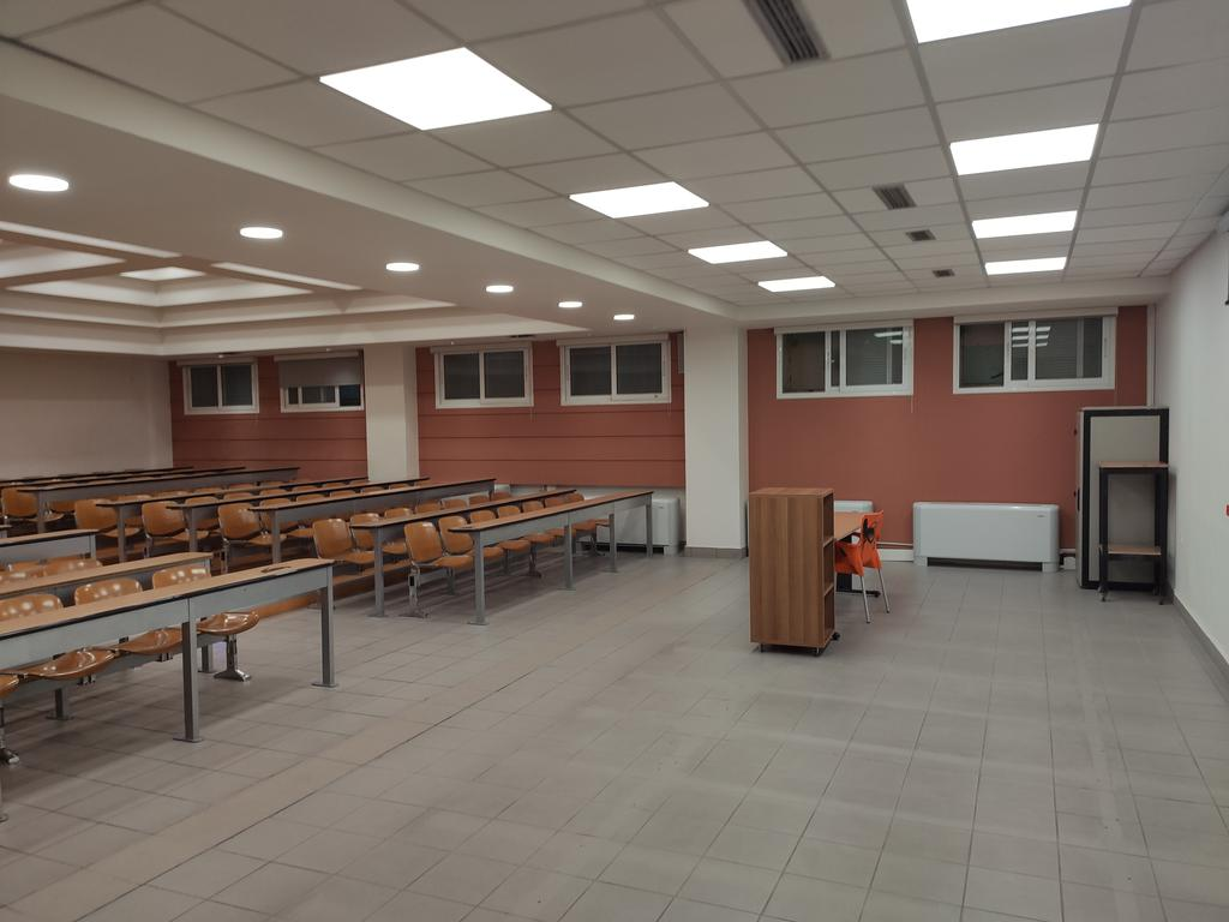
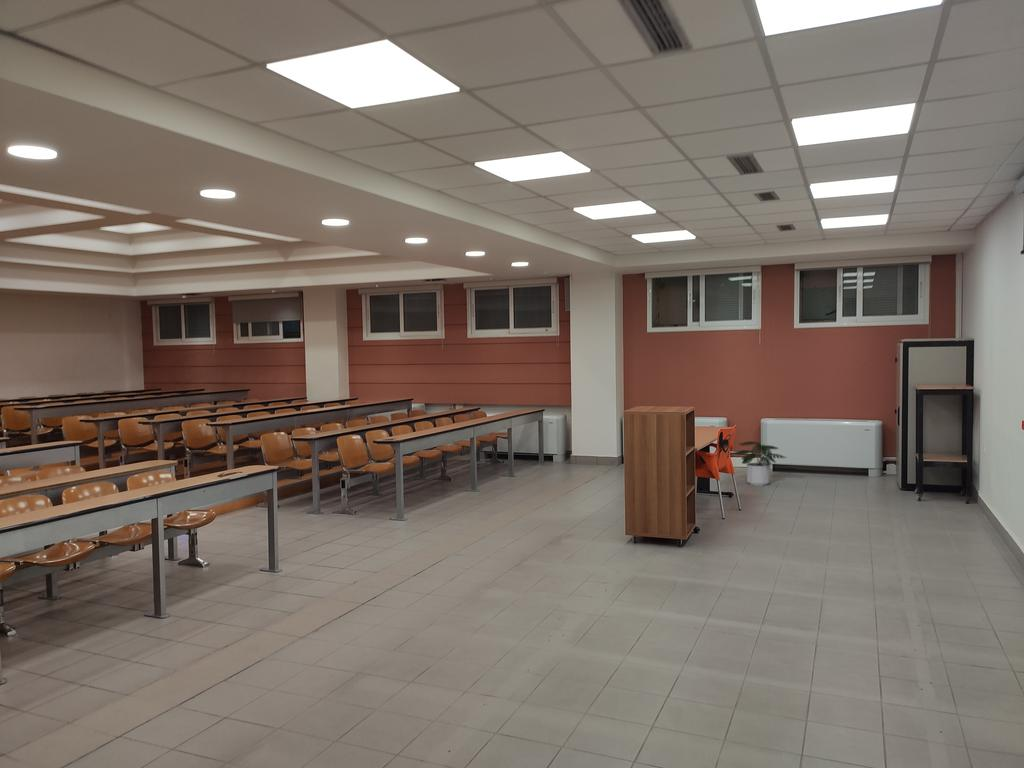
+ potted plant [733,440,788,487]
